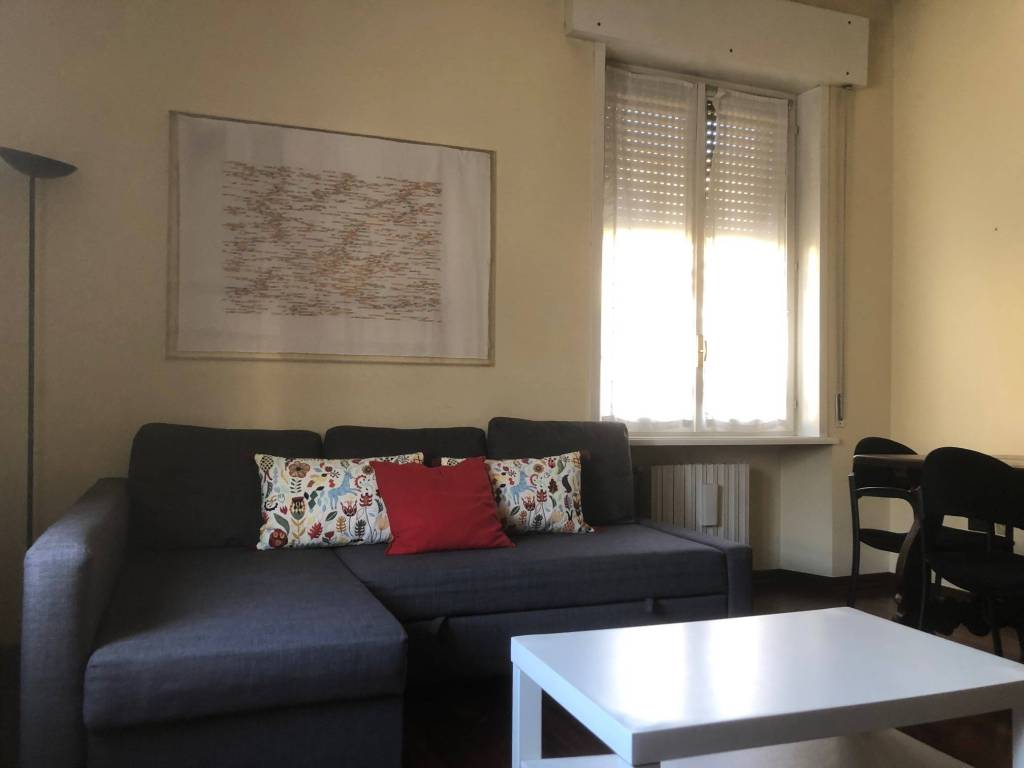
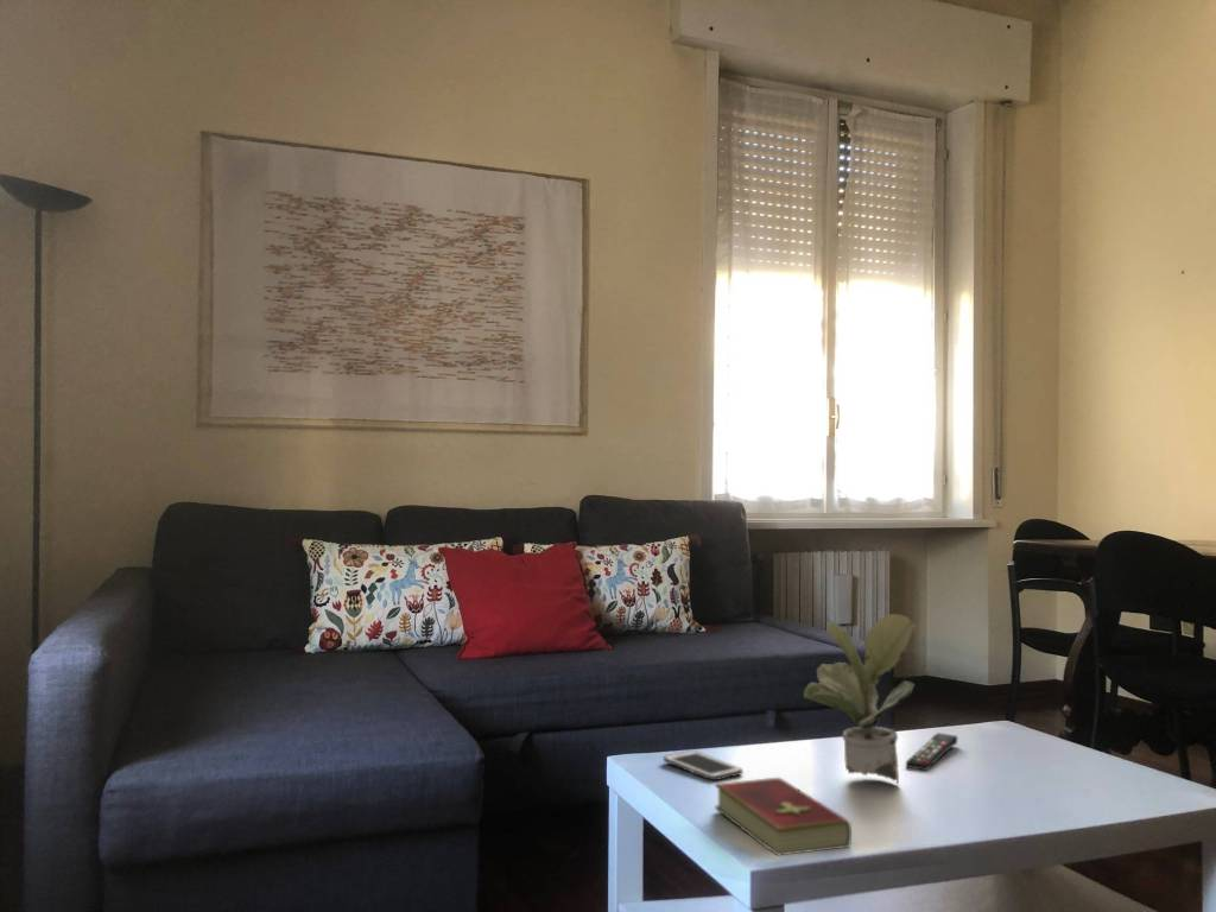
+ potted plant [803,613,918,786]
+ hardcover book [714,777,853,856]
+ remote control [905,732,958,772]
+ cell phone [663,749,743,781]
